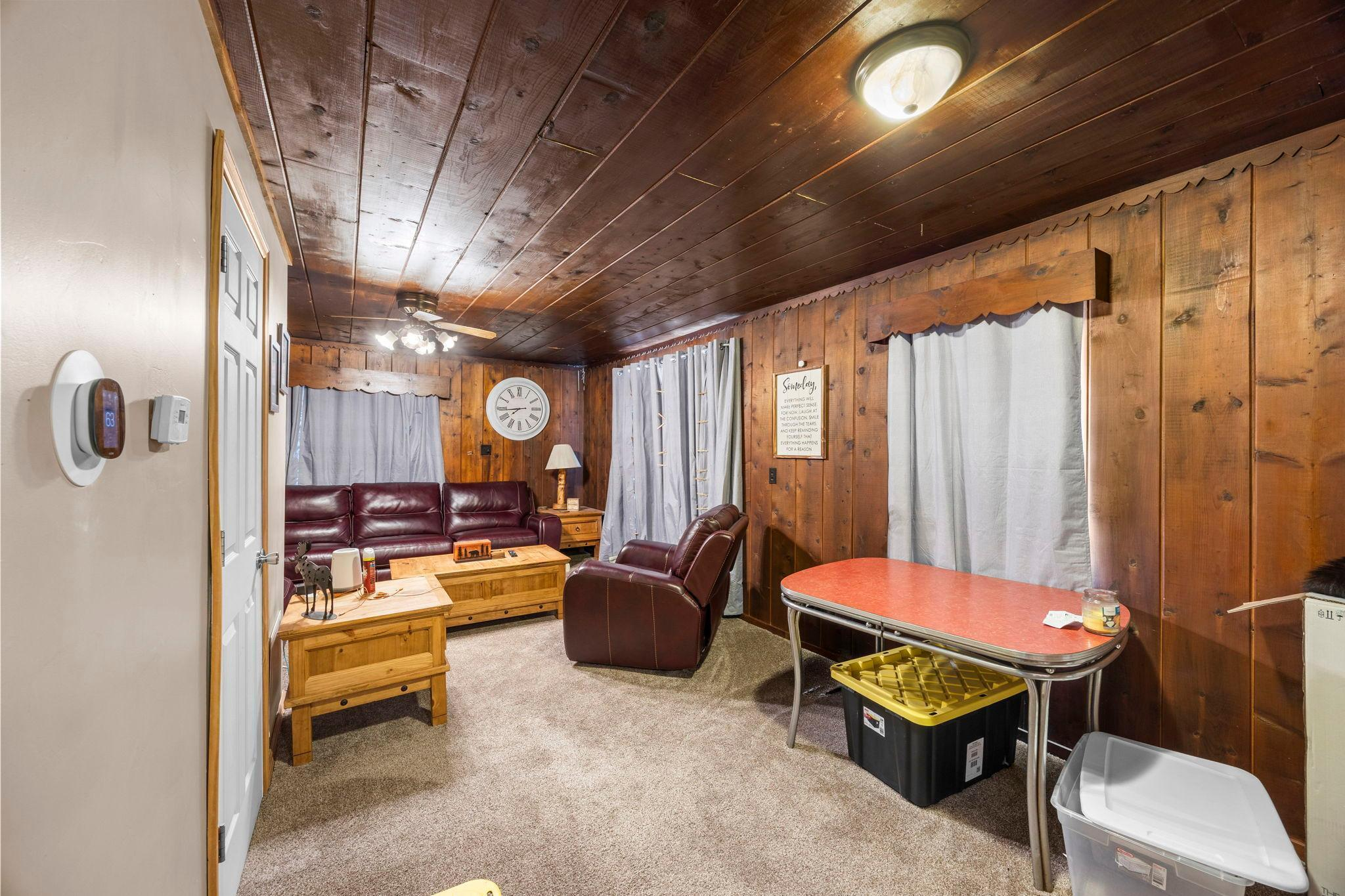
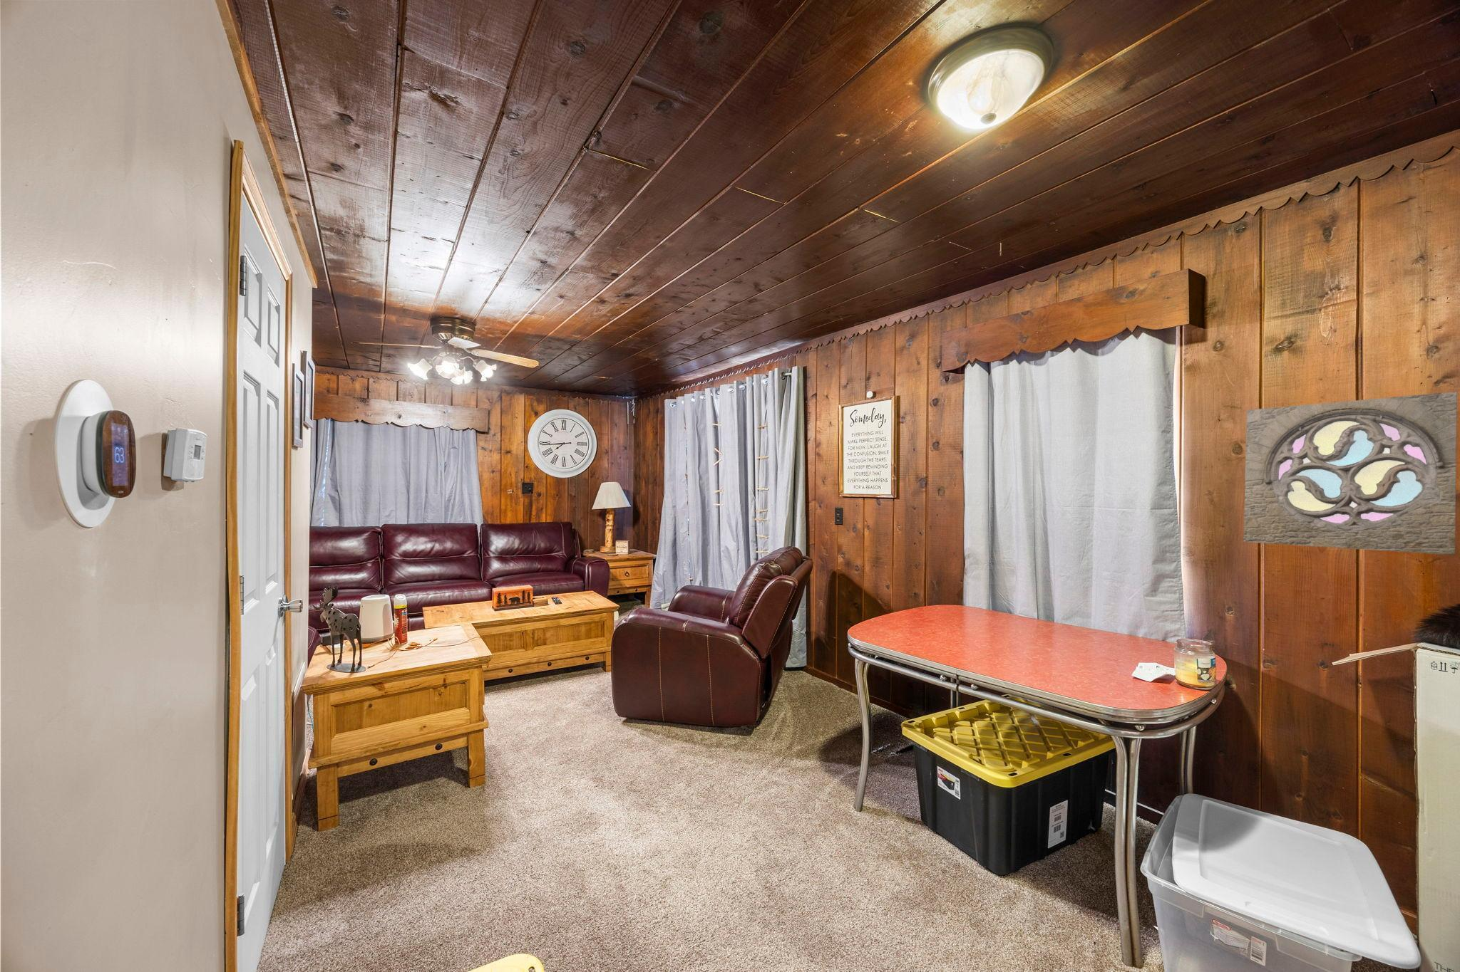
+ wall ornament [1243,391,1458,555]
